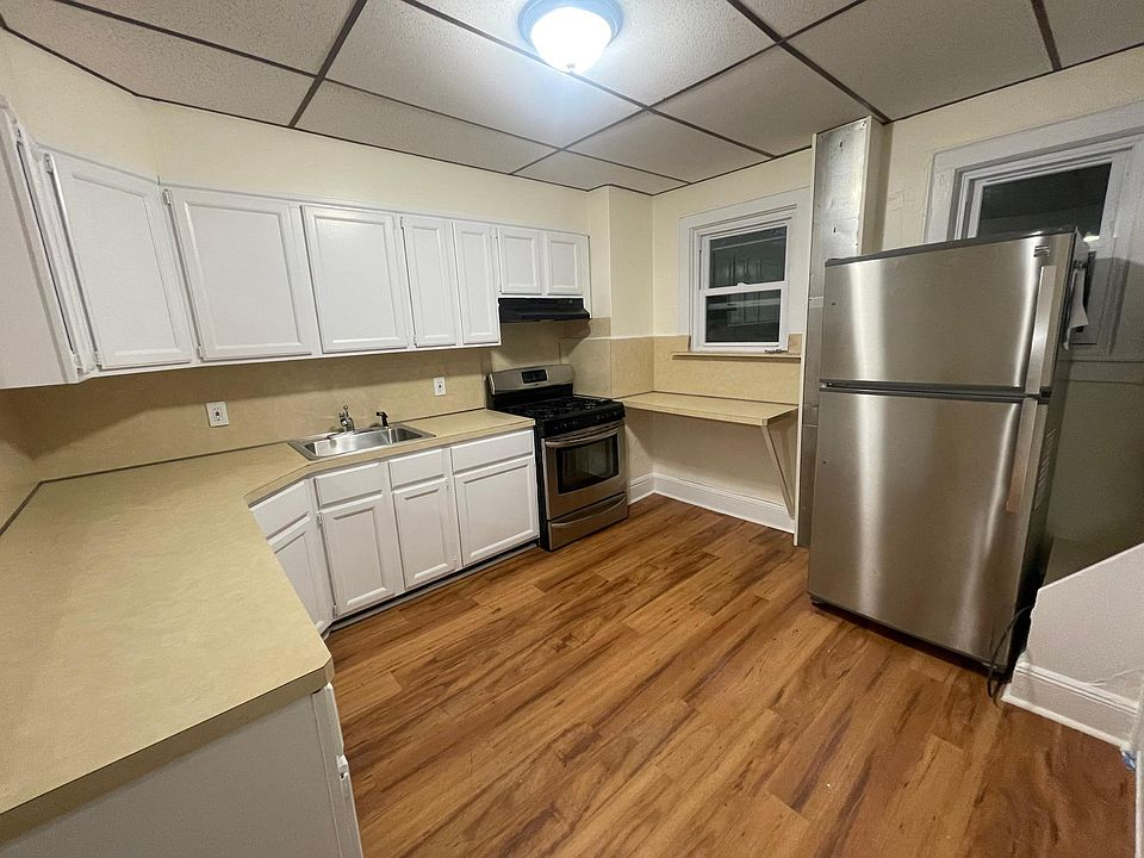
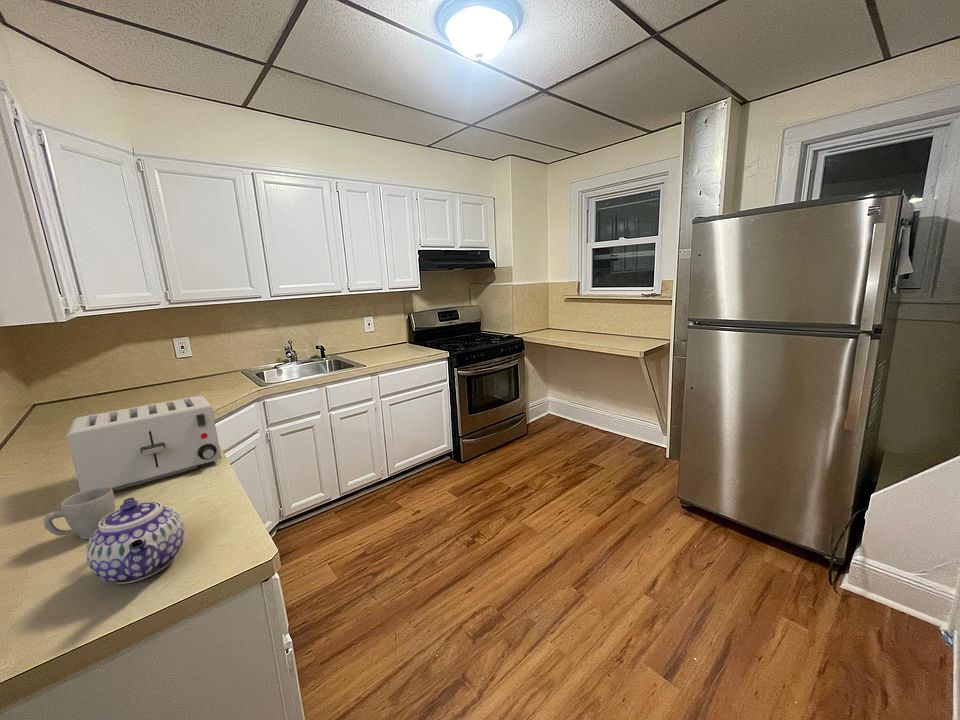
+ toaster [66,395,222,492]
+ mug [43,487,116,540]
+ teapot [85,497,185,585]
